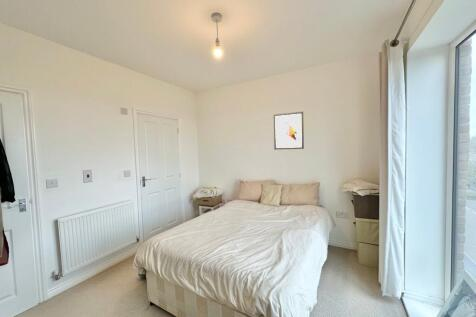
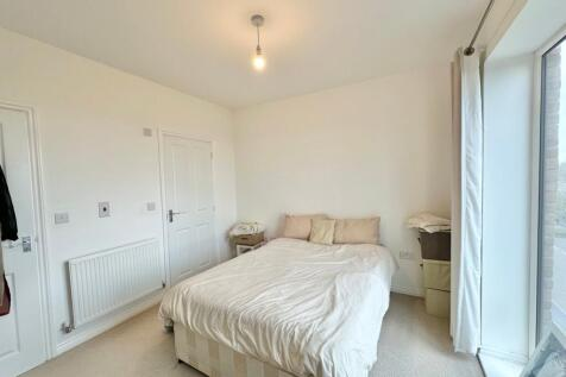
- wall art [273,111,305,151]
